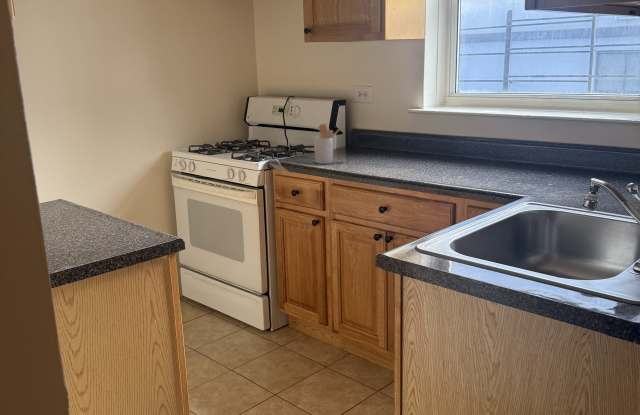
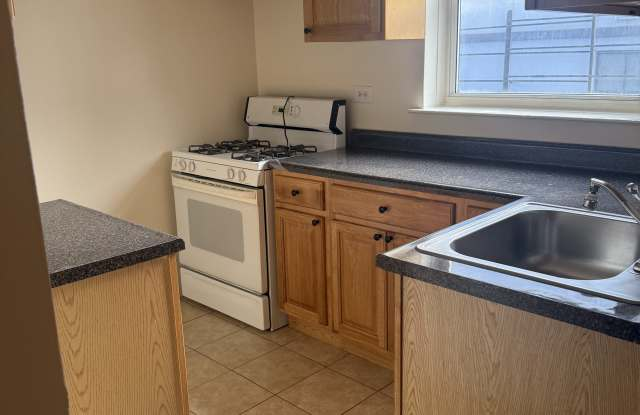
- utensil holder [312,123,344,165]
